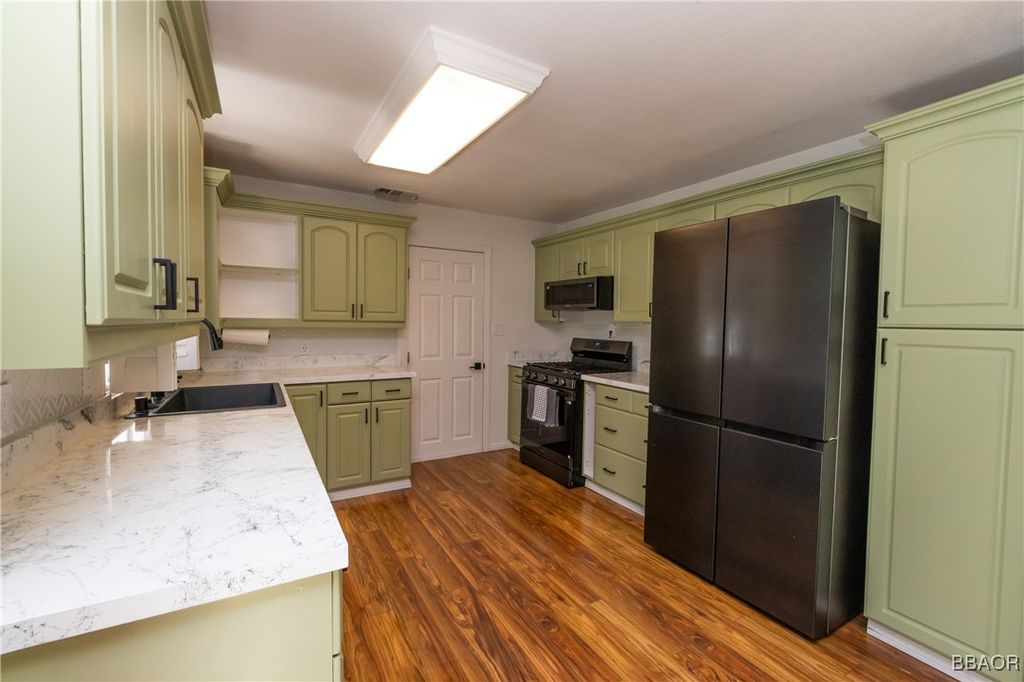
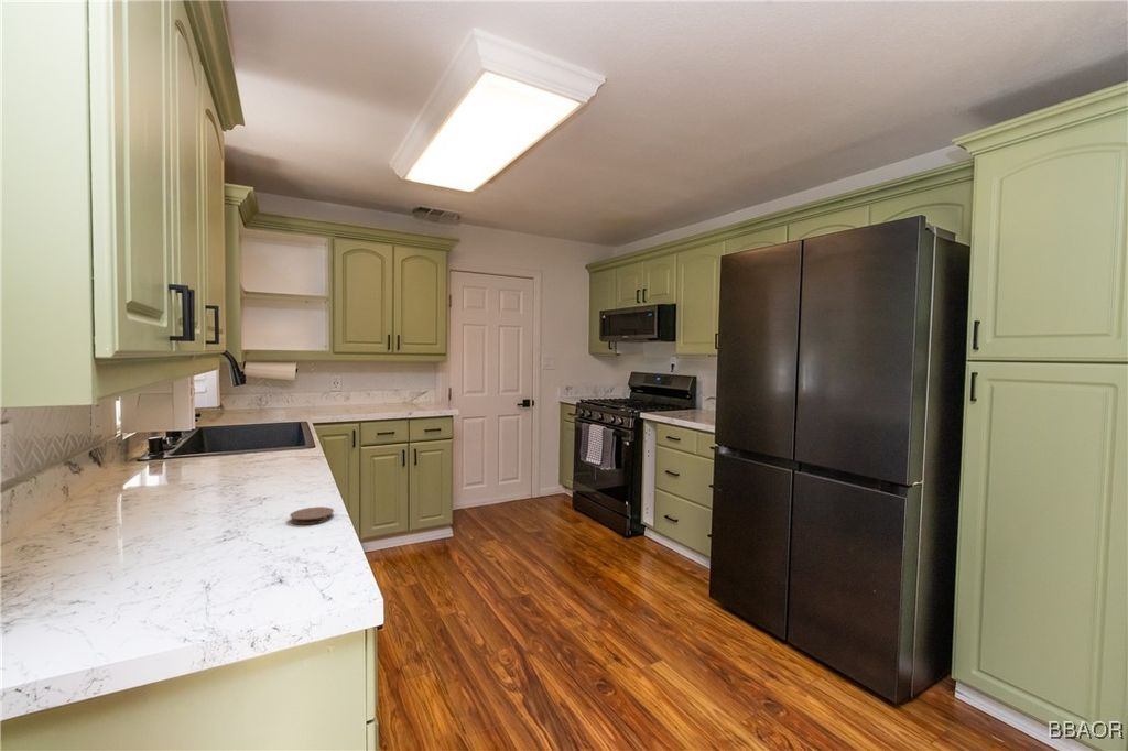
+ coaster [289,505,335,525]
